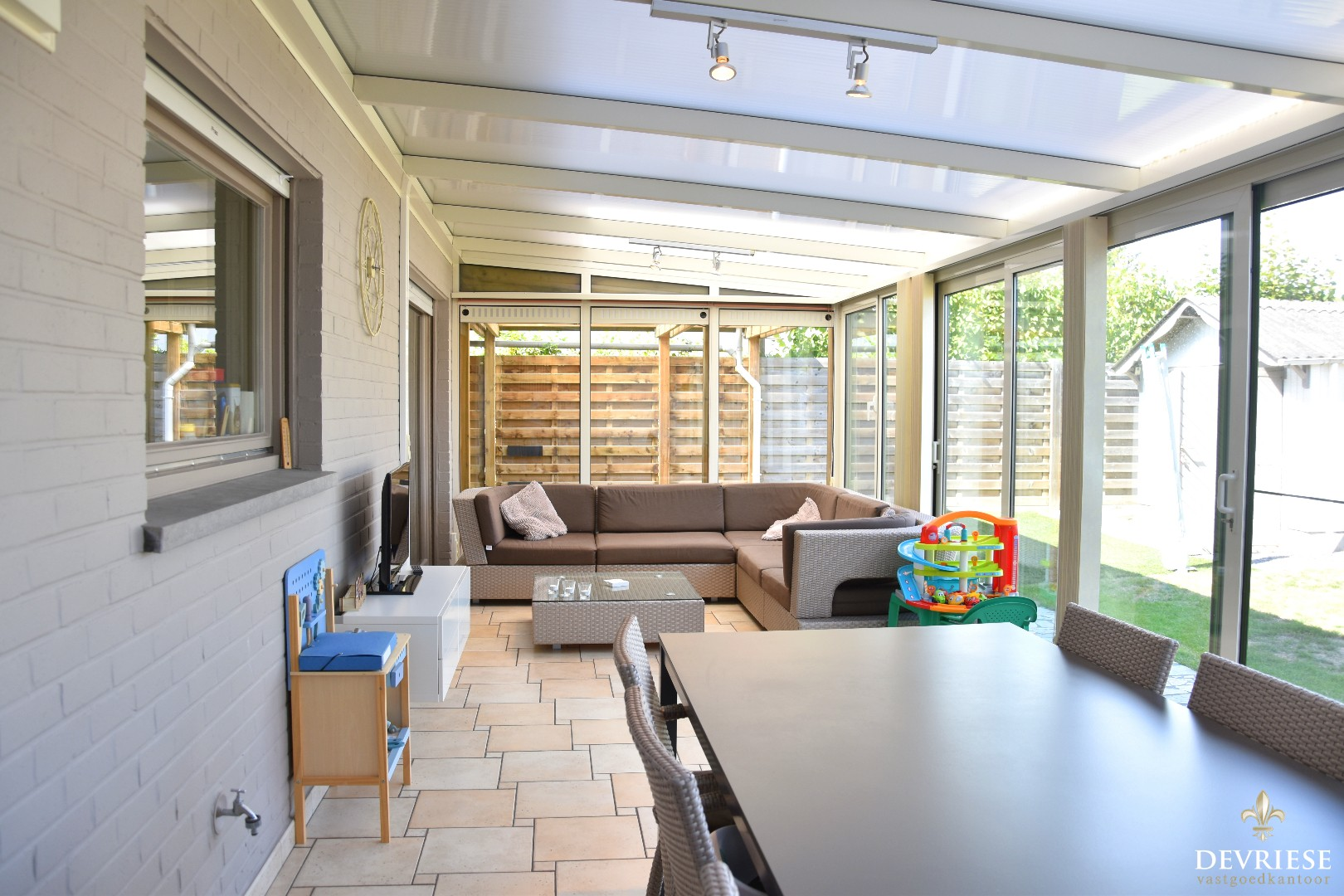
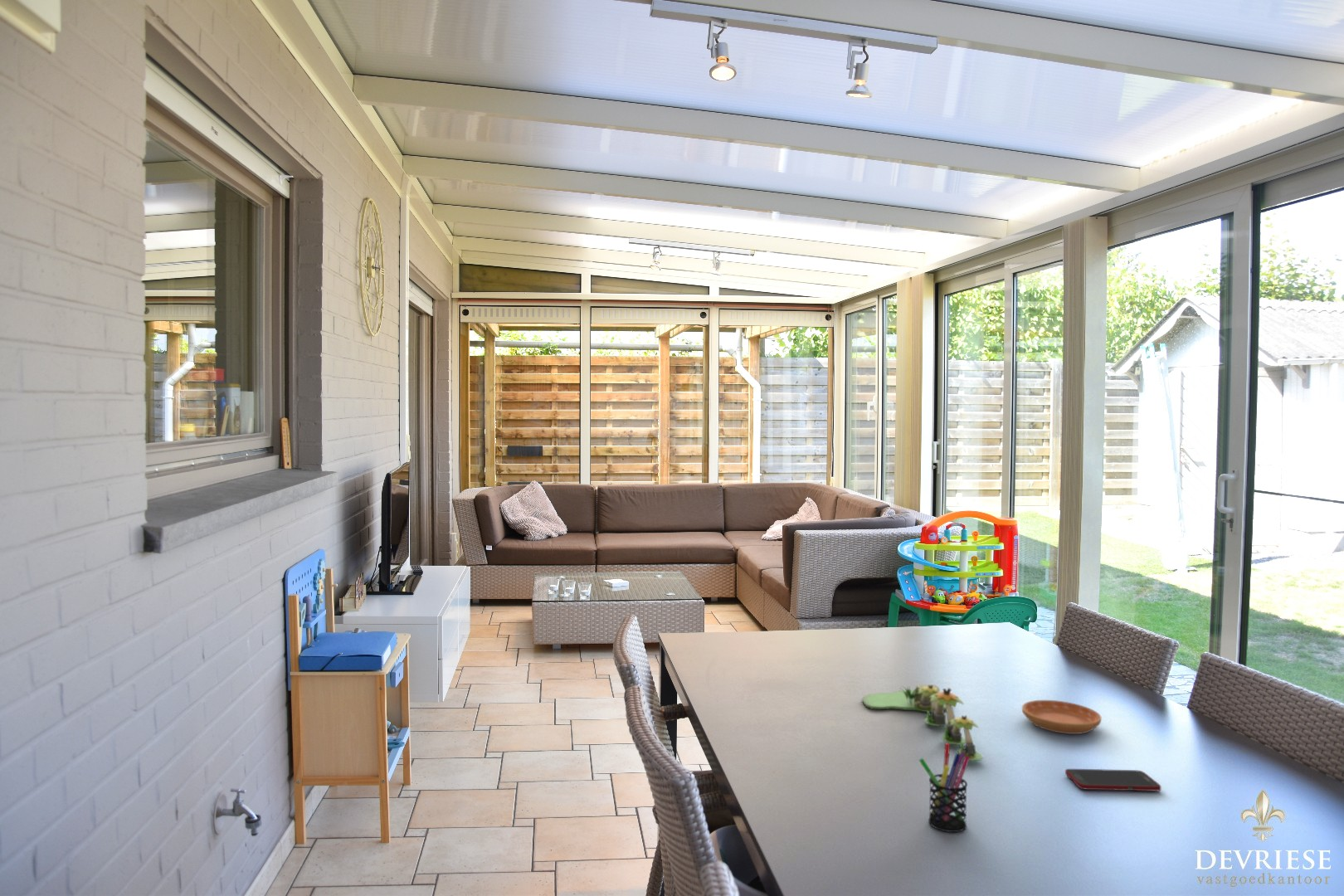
+ cell phone [1064,768,1161,791]
+ saucer [1021,699,1103,735]
+ pen holder [918,743,970,833]
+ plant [861,684,984,762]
